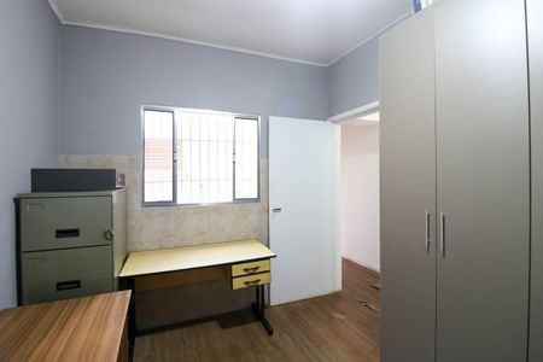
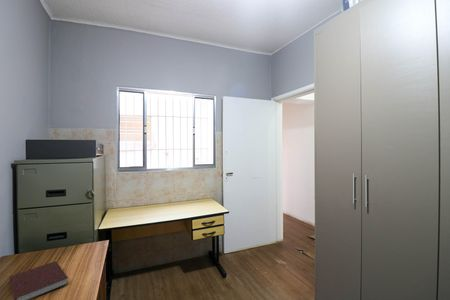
+ notebook [8,260,69,300]
